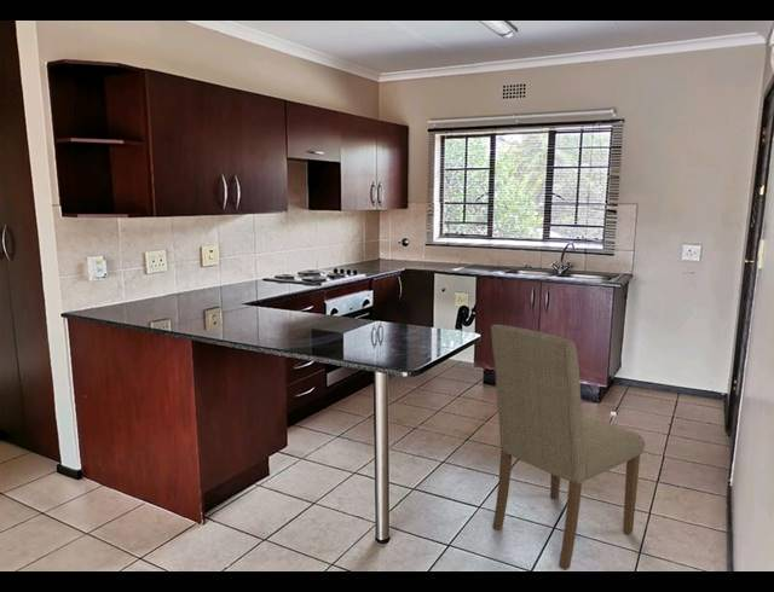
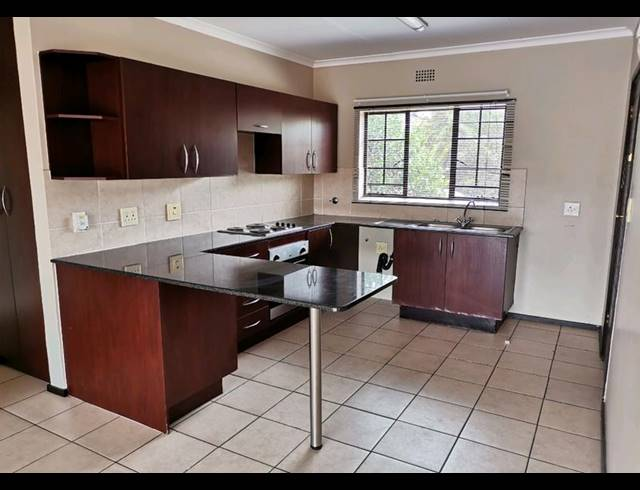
- dining chair [490,324,646,571]
